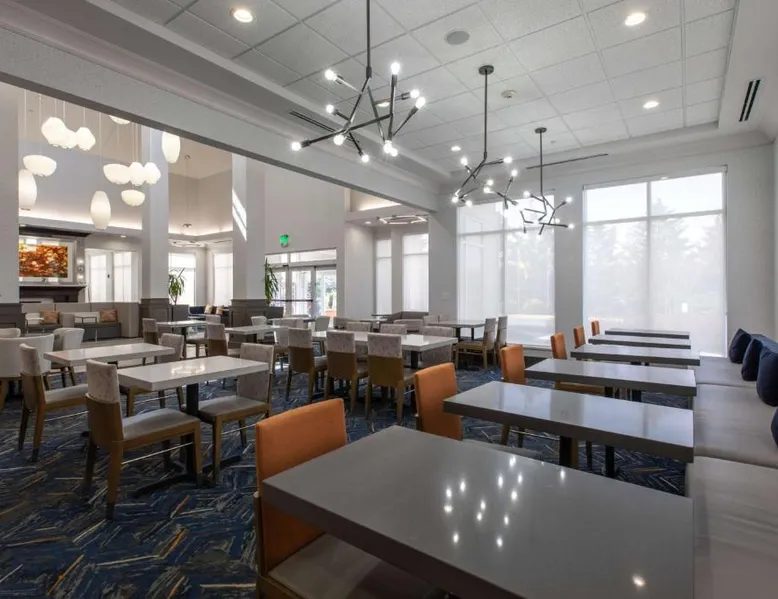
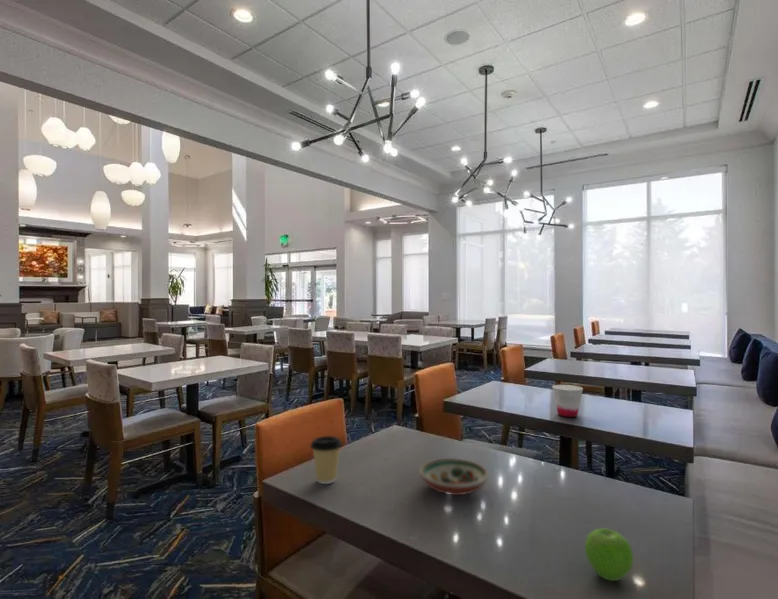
+ cup [551,384,584,418]
+ fruit [584,527,634,582]
+ coffee cup [309,435,343,485]
+ decorative bowl [418,457,490,496]
